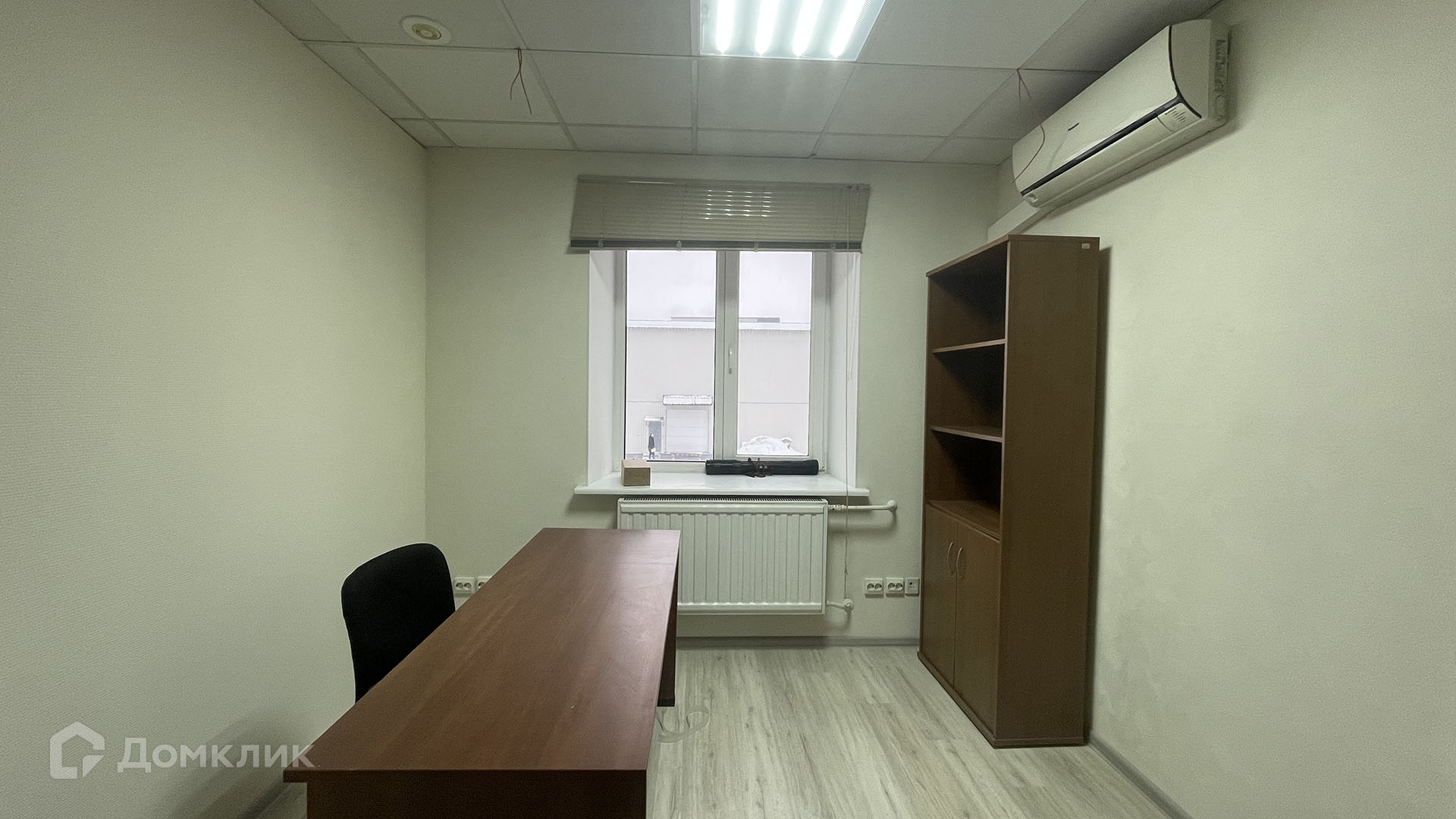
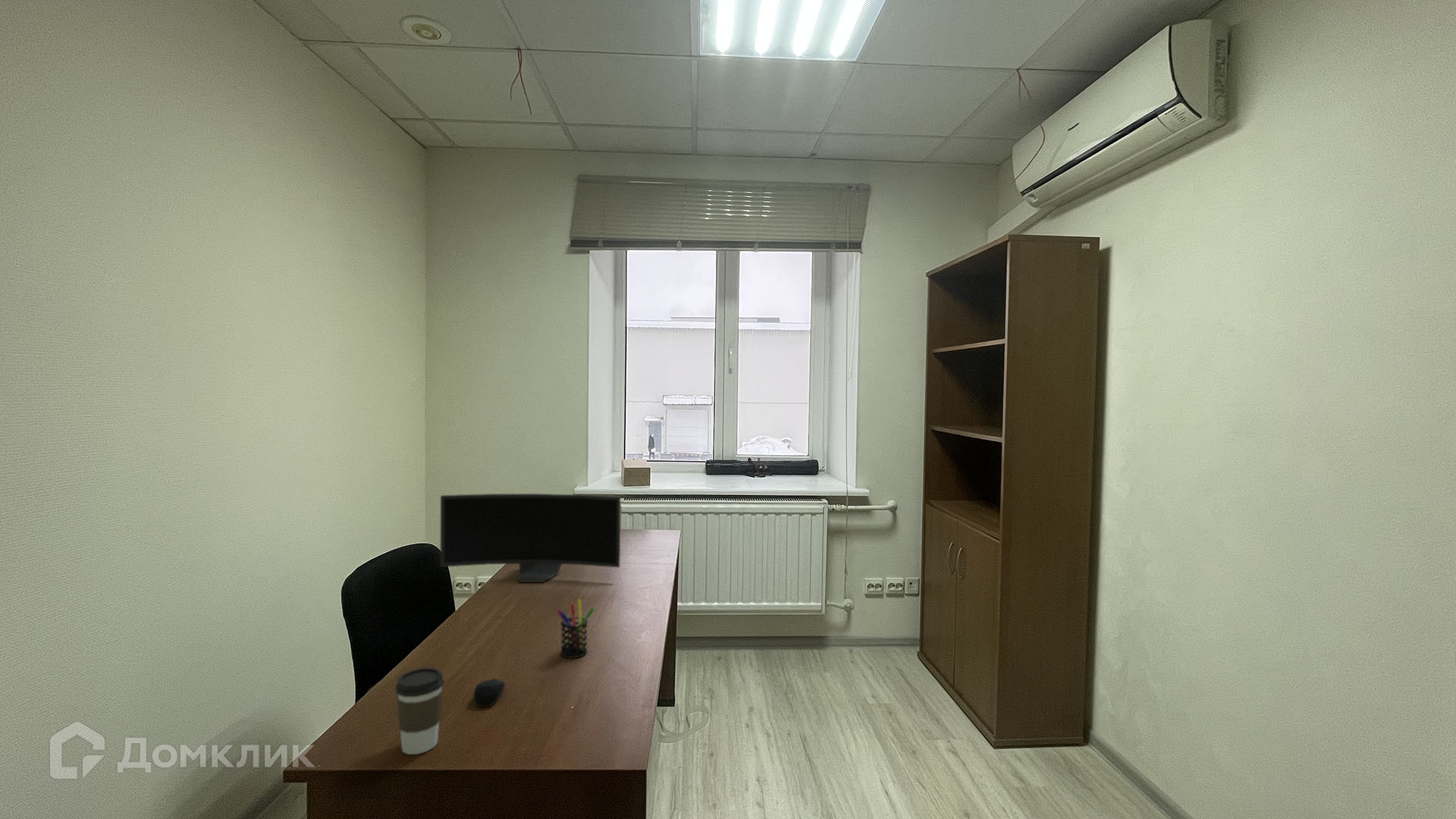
+ pen holder [556,598,595,658]
+ computer mouse [472,678,506,708]
+ coffee cup [394,667,445,755]
+ monitor [439,493,621,583]
